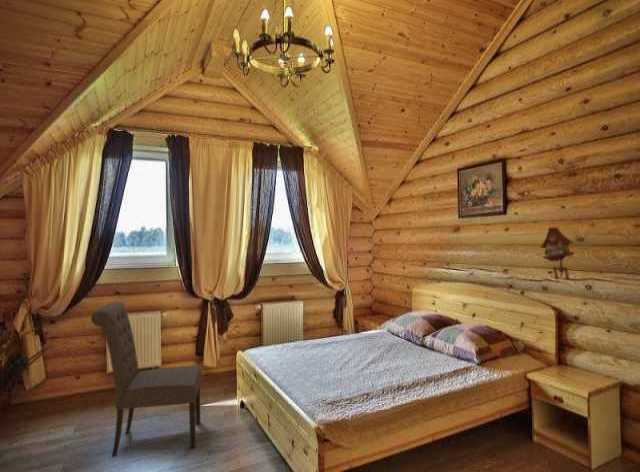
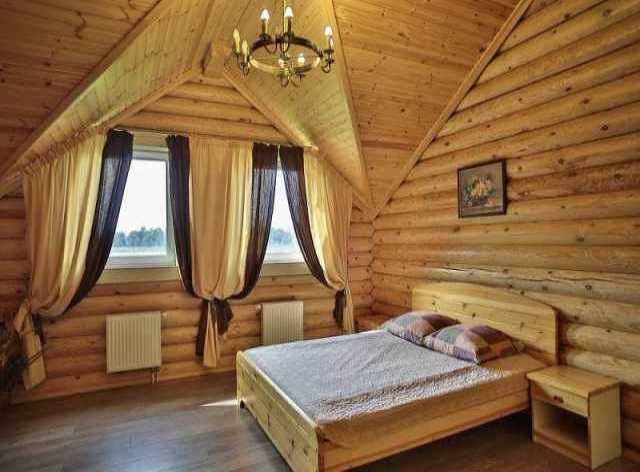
- chair [90,301,203,458]
- cuckoo clock [539,226,575,282]
